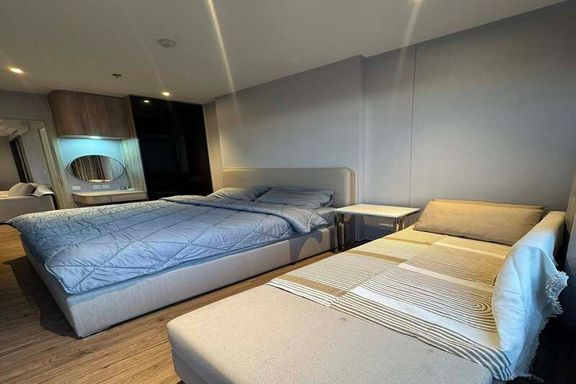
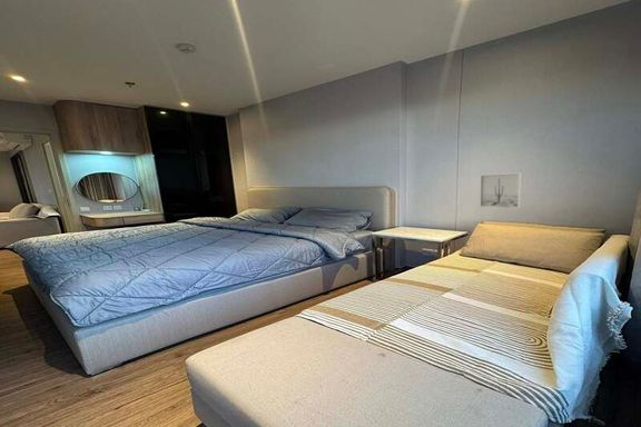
+ wall art [479,172,522,209]
